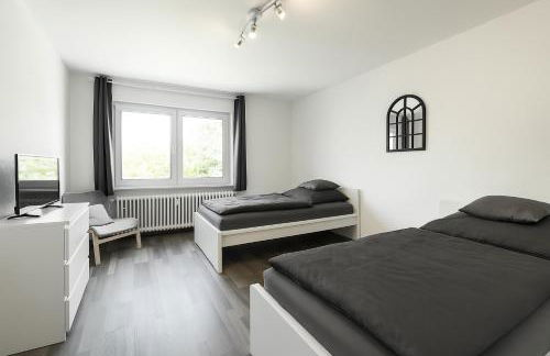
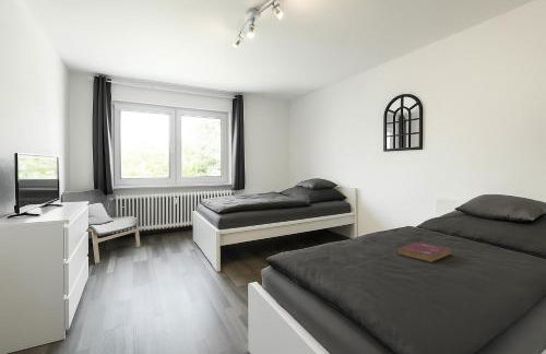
+ book [396,241,451,263]
